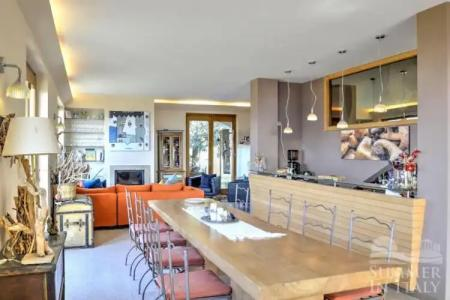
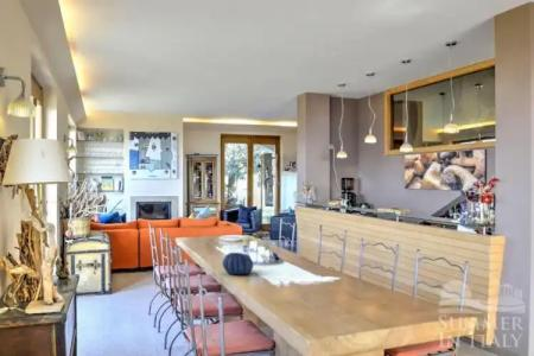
+ decorative bowl [221,252,254,275]
